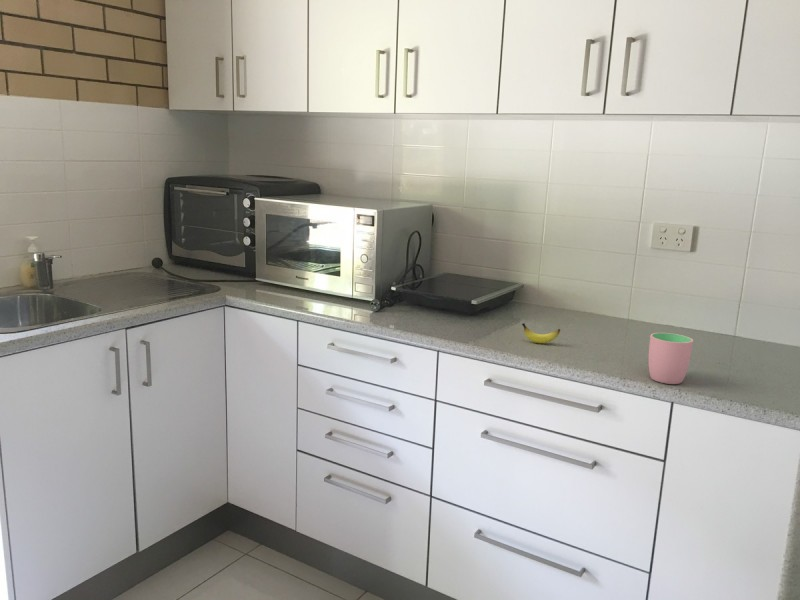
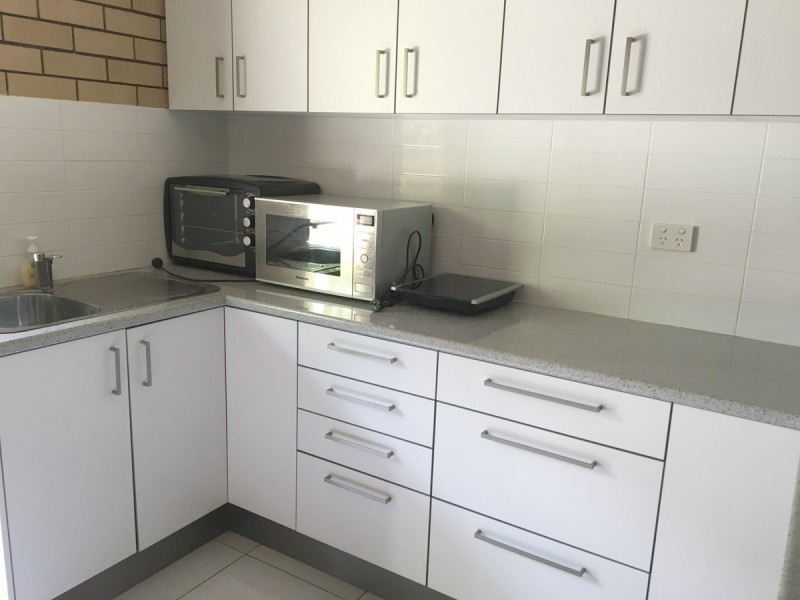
- cup [648,332,694,385]
- banana [521,322,561,344]
